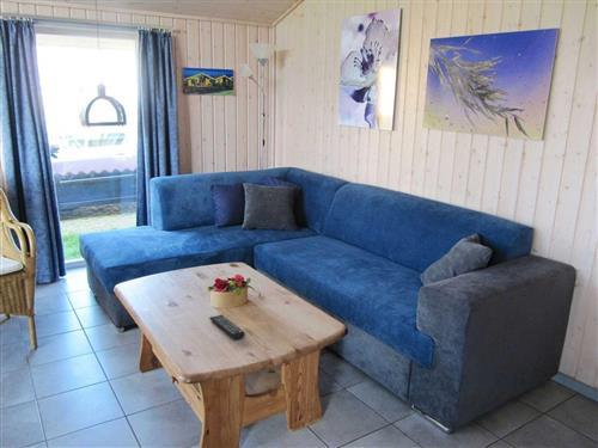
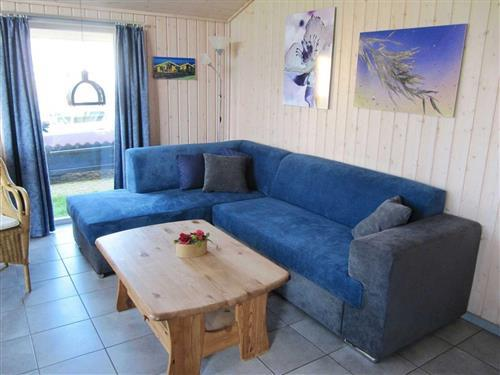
- remote control [208,314,246,340]
